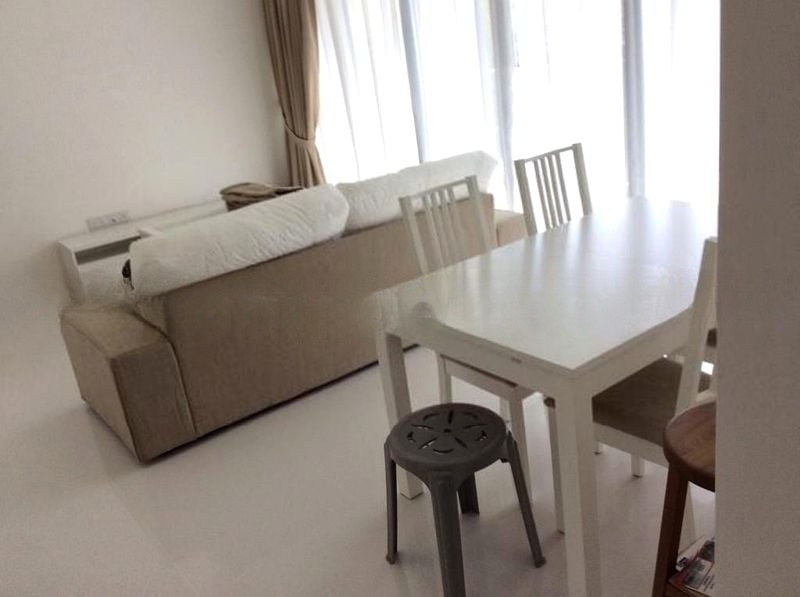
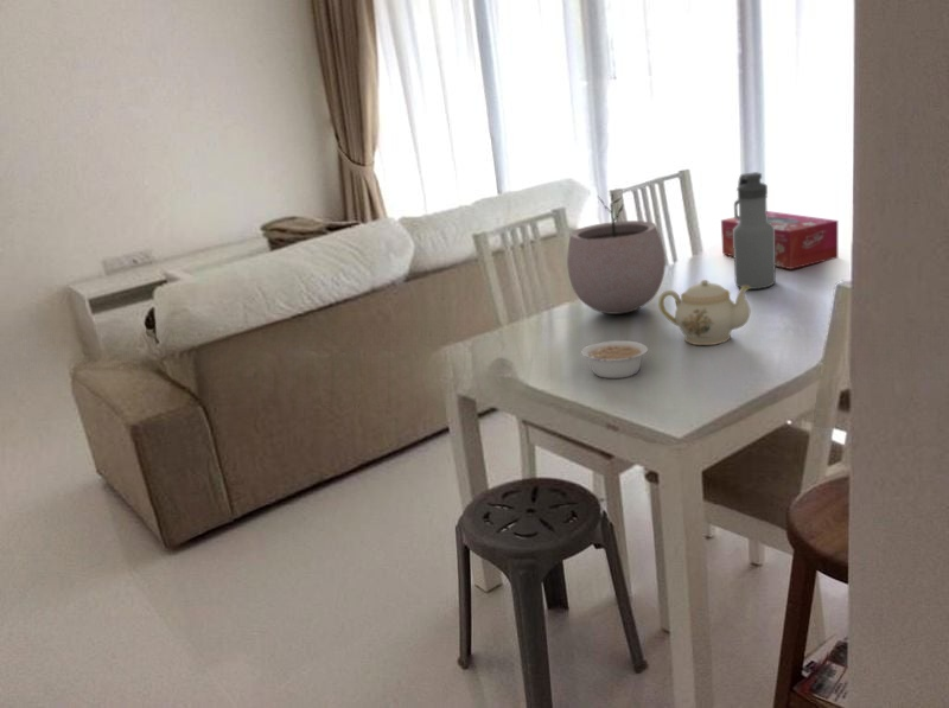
+ teapot [657,279,751,346]
+ plant pot [566,192,667,315]
+ tissue box [720,210,839,270]
+ water bottle [733,171,777,291]
+ legume [580,339,649,379]
